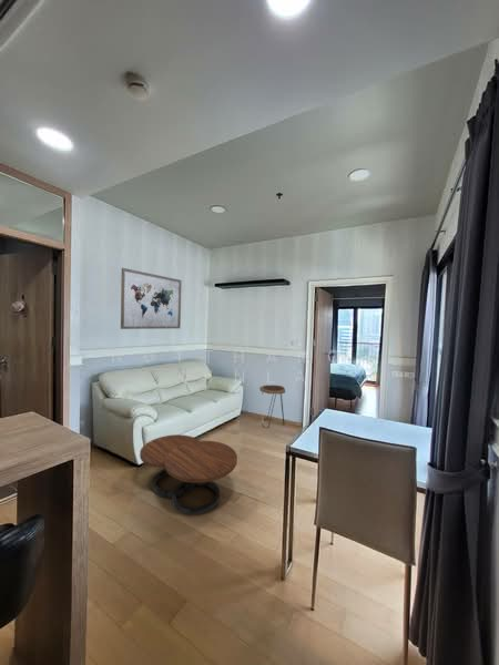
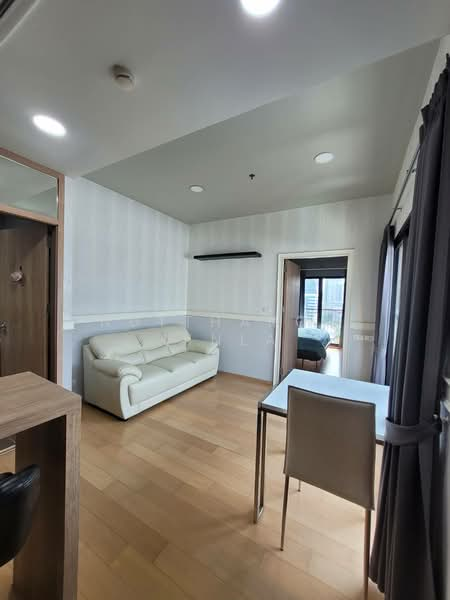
- side table [258,385,286,429]
- coffee table [139,433,238,515]
- wall art [120,267,183,330]
